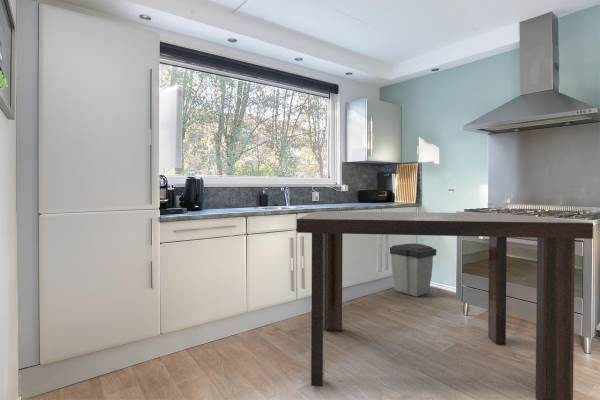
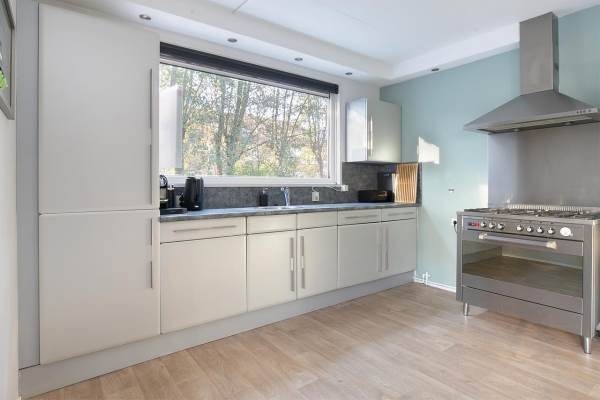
- trash can [389,243,437,298]
- dining table [296,210,594,400]
